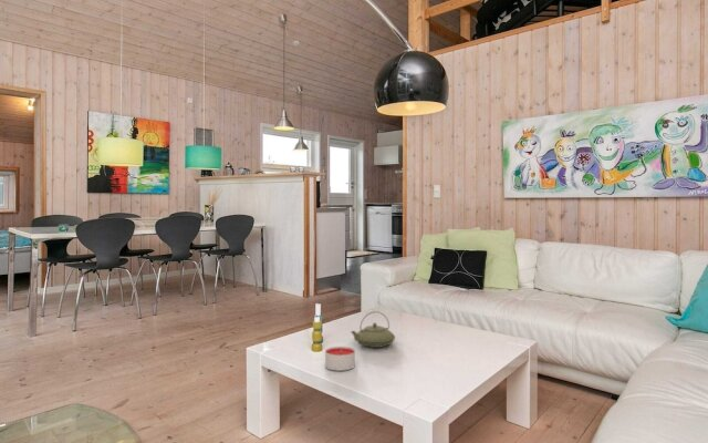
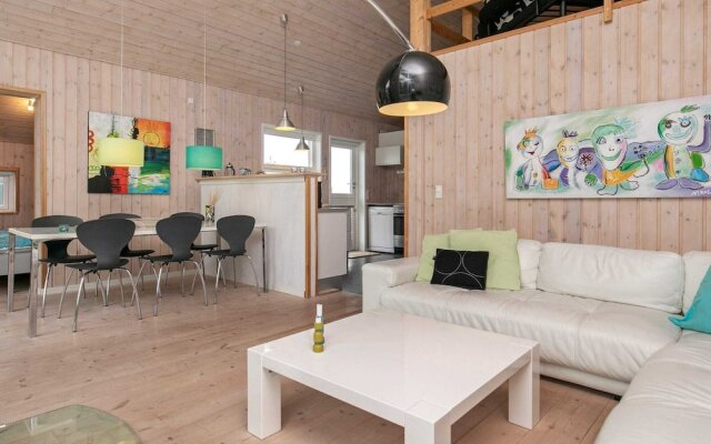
- teapot [350,310,396,349]
- candle [324,346,356,372]
